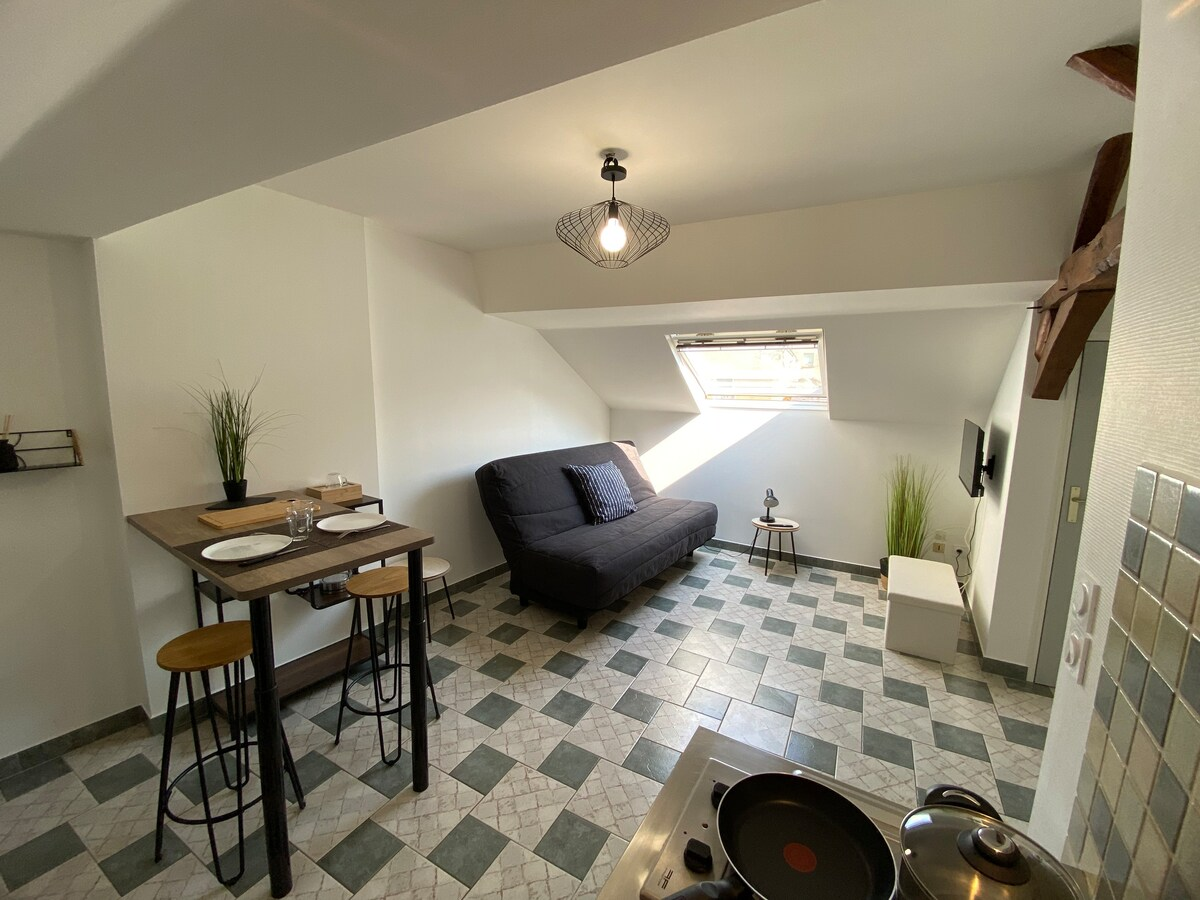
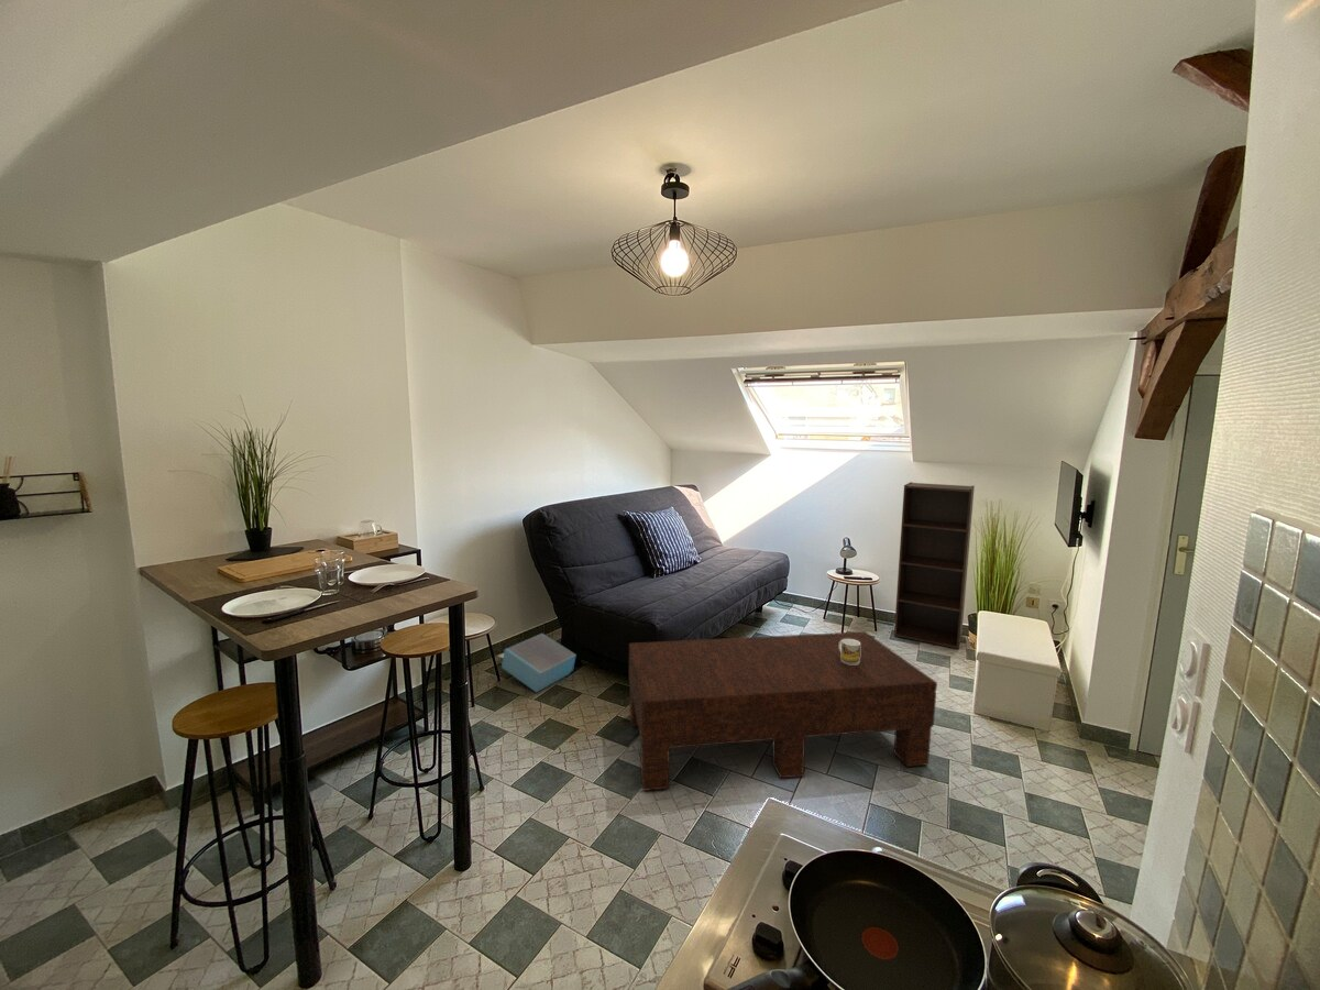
+ storage bin [497,632,578,693]
+ mug [839,639,860,664]
+ coffee table [628,630,938,792]
+ shelf [893,481,976,650]
